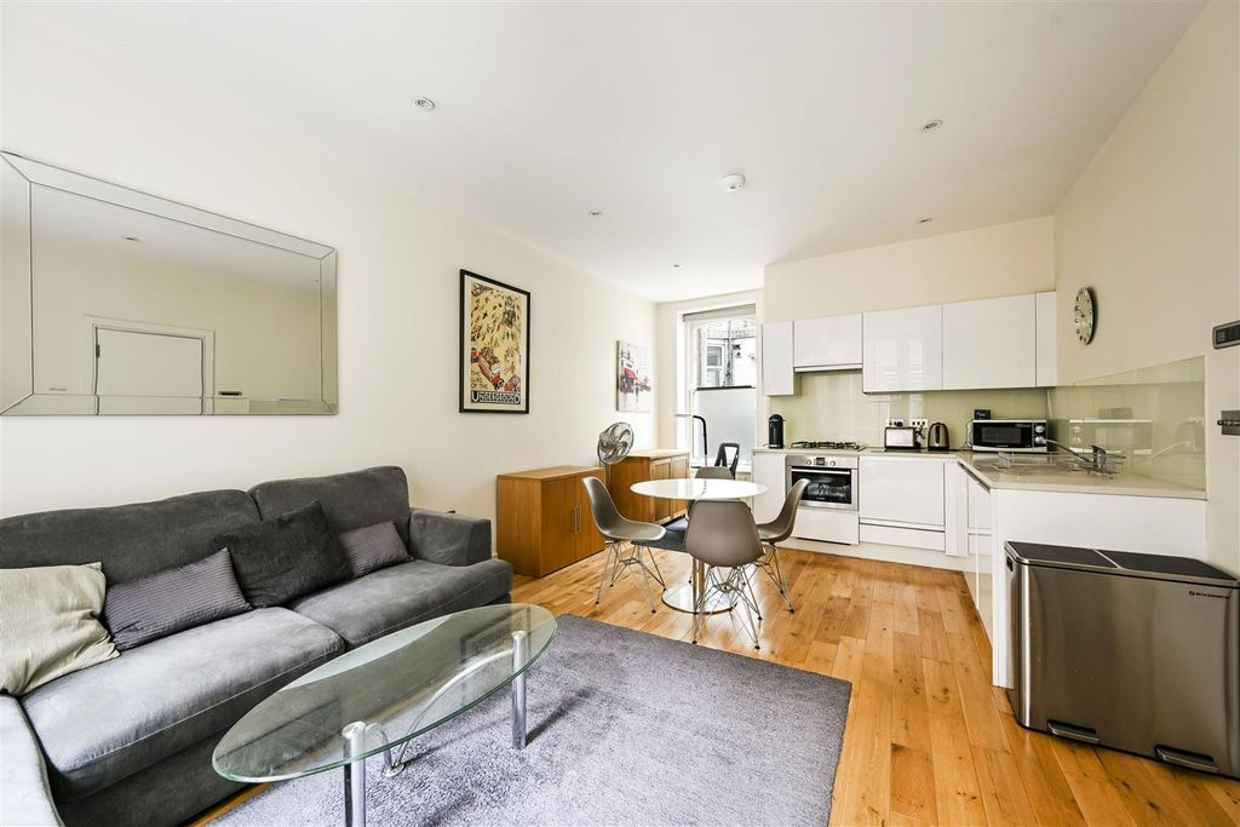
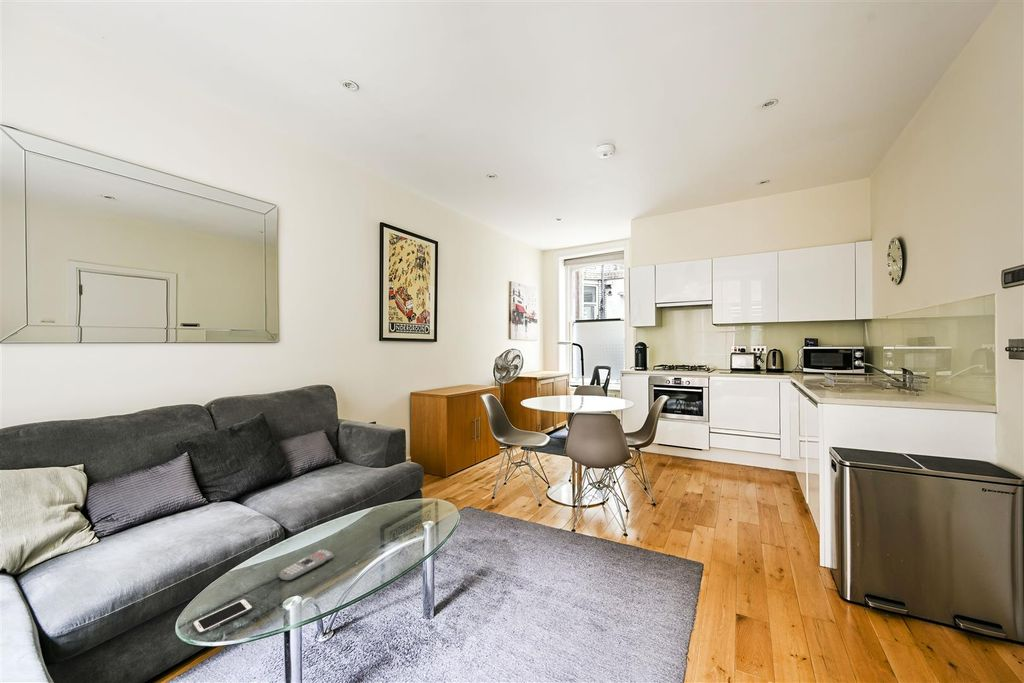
+ remote control [278,548,335,582]
+ cell phone [191,598,254,636]
